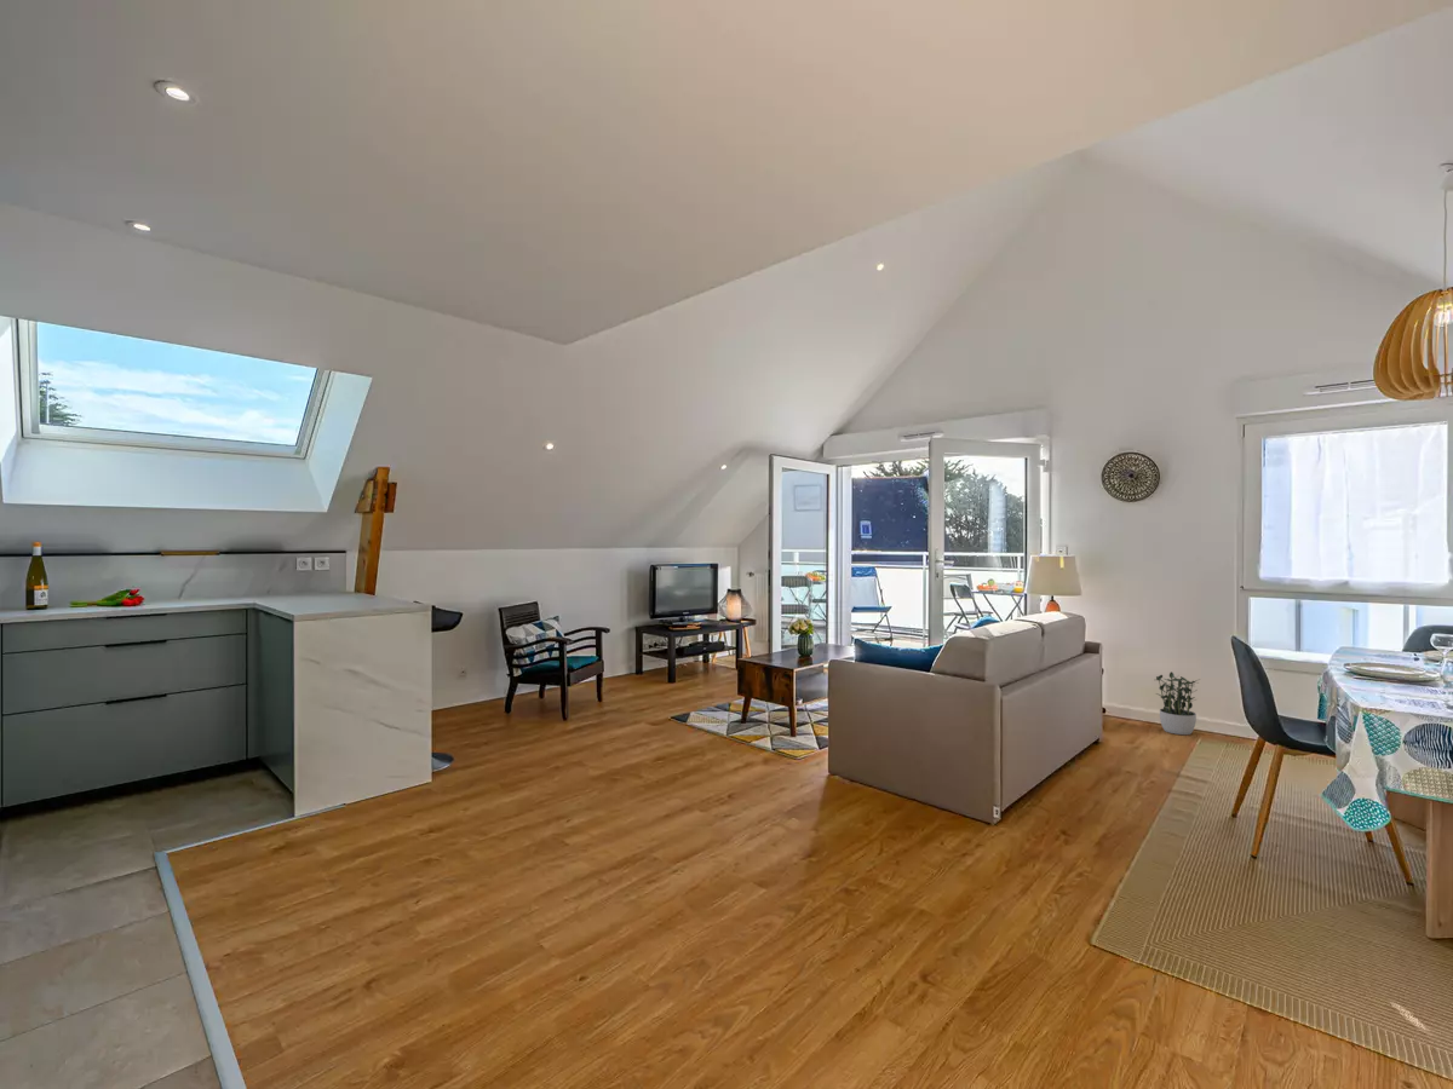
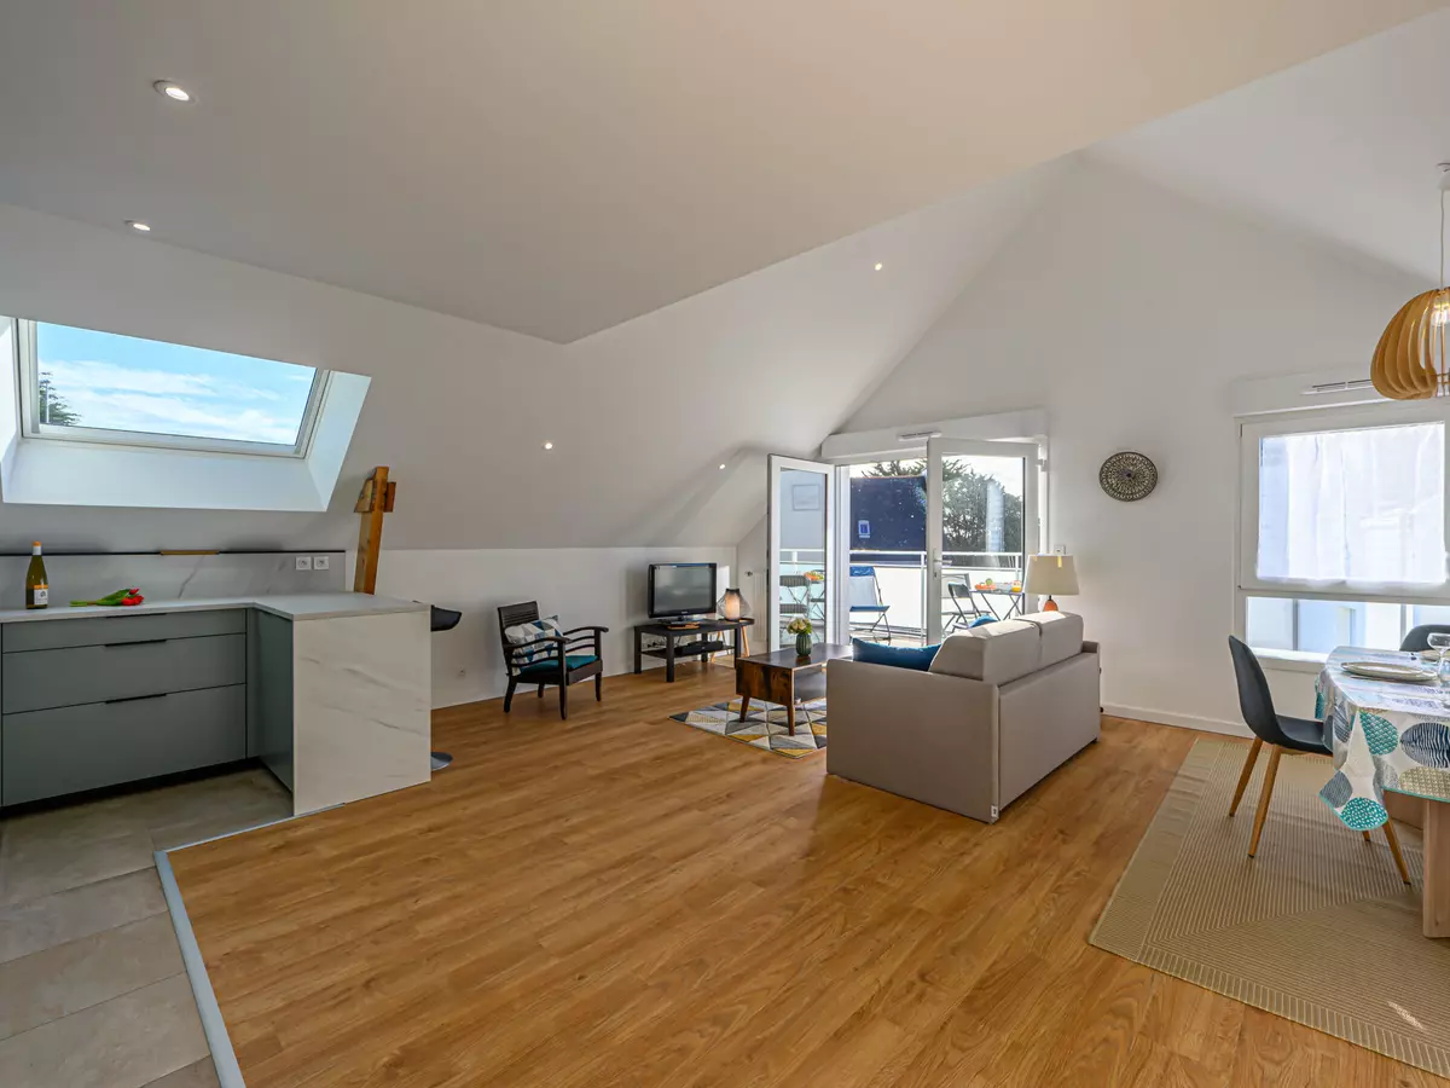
- potted plant [1155,670,1201,736]
